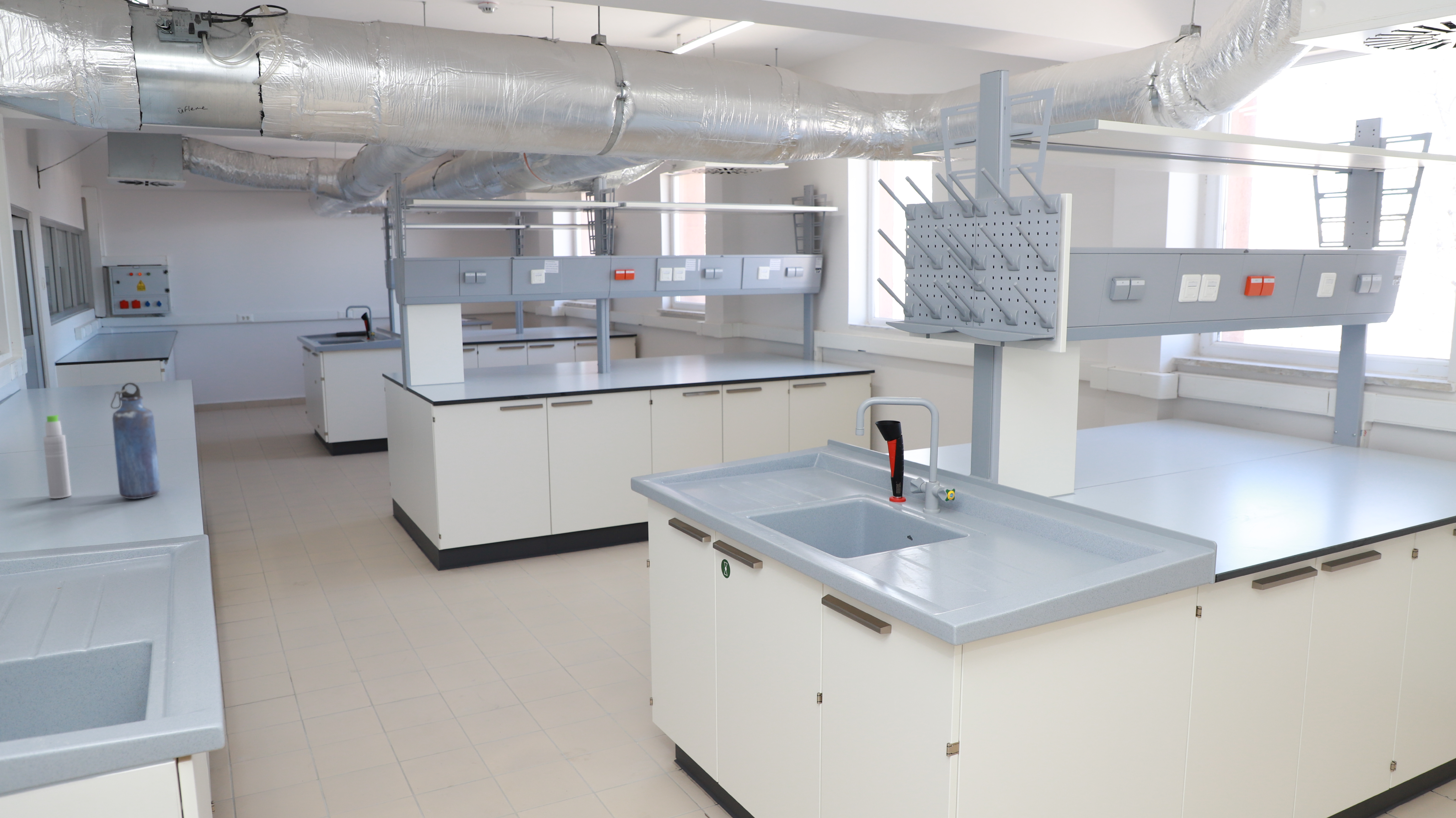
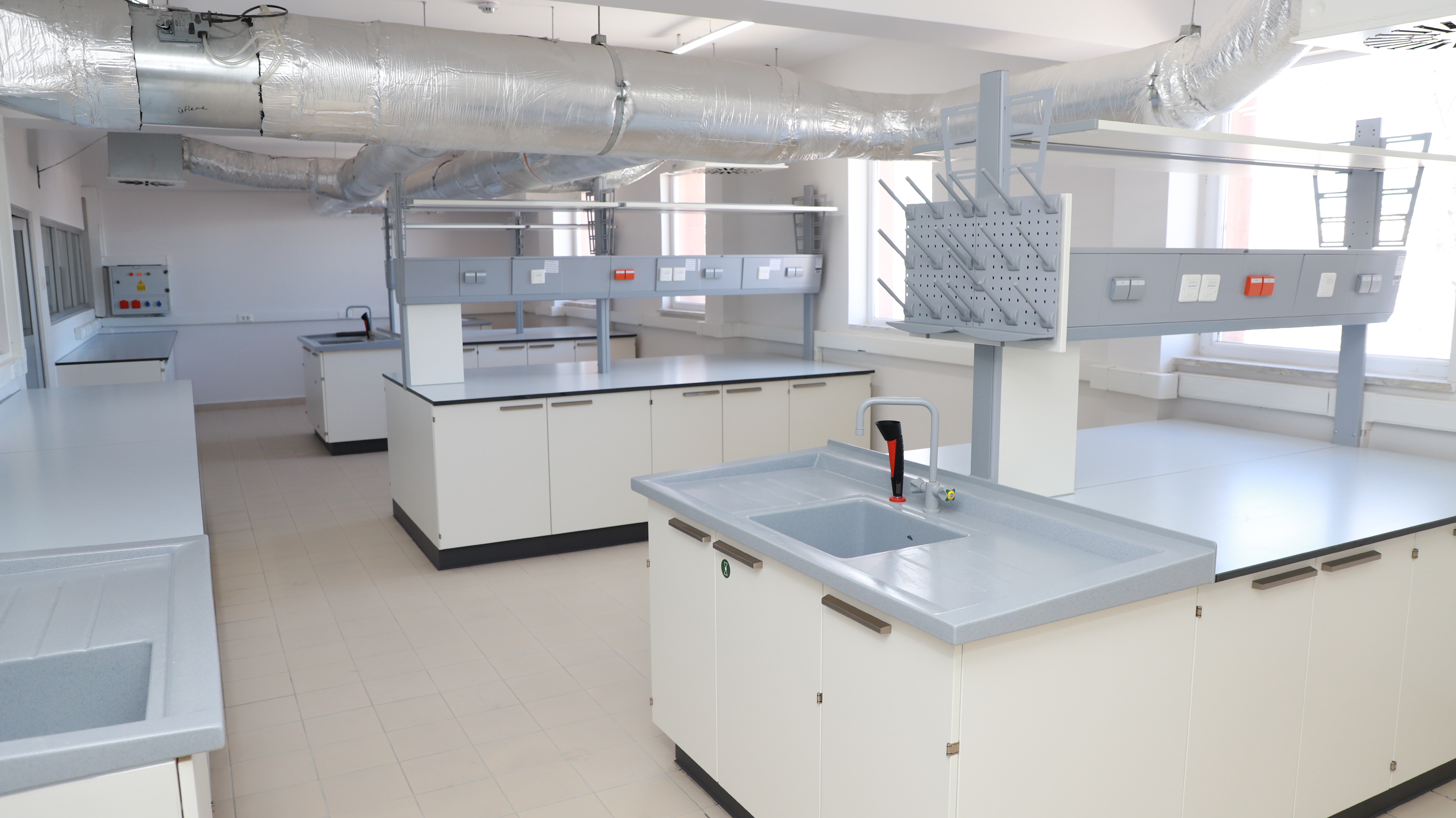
- water bottle [110,382,161,499]
- bottle [43,415,72,499]
